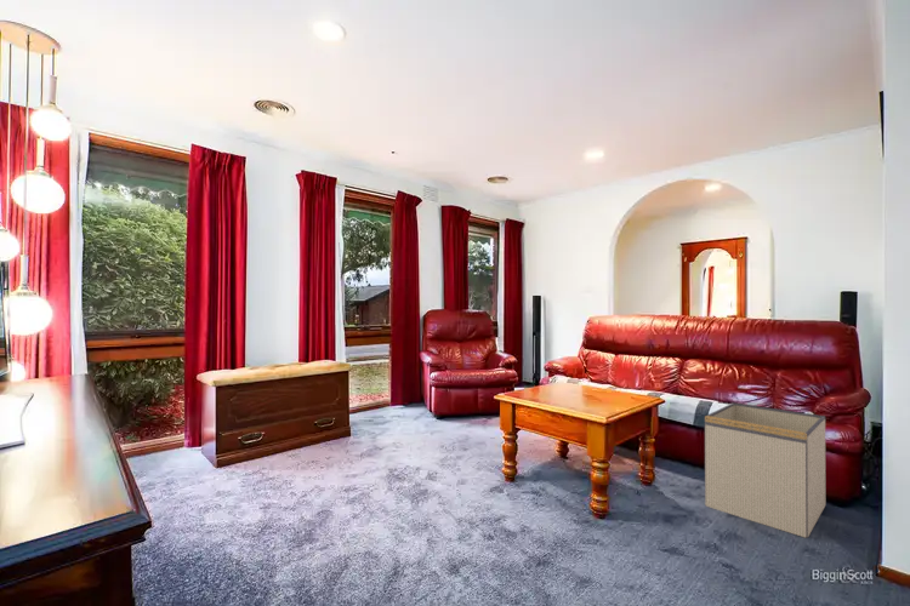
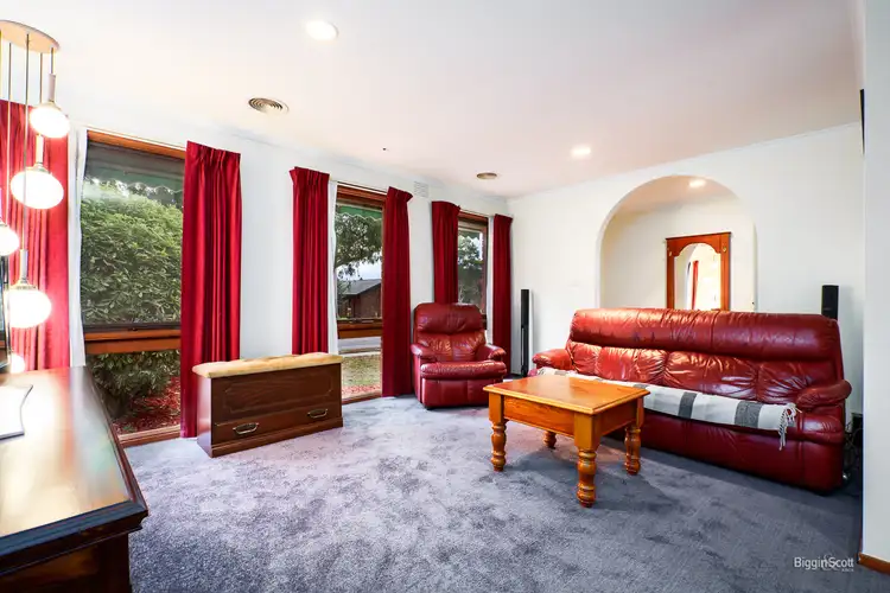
- storage bin [704,401,826,538]
